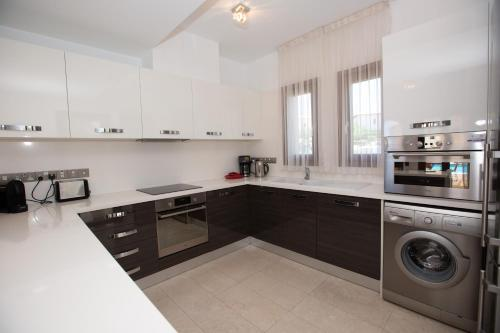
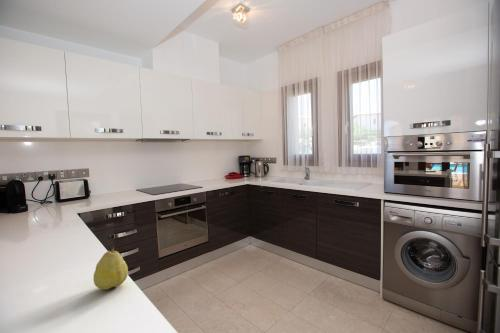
+ fruit [92,246,129,291]
